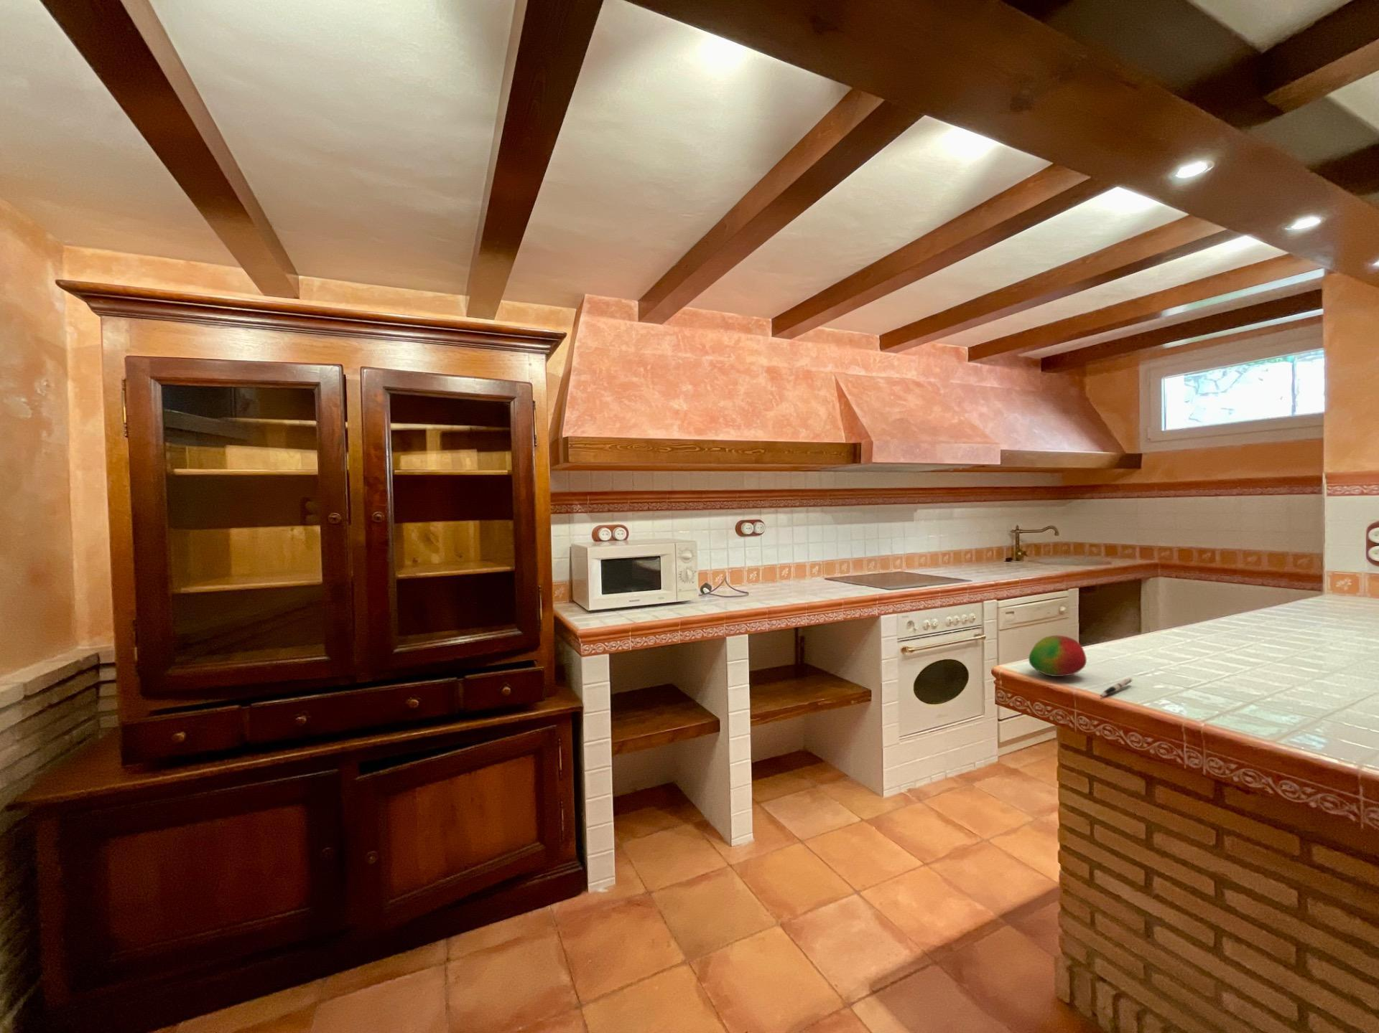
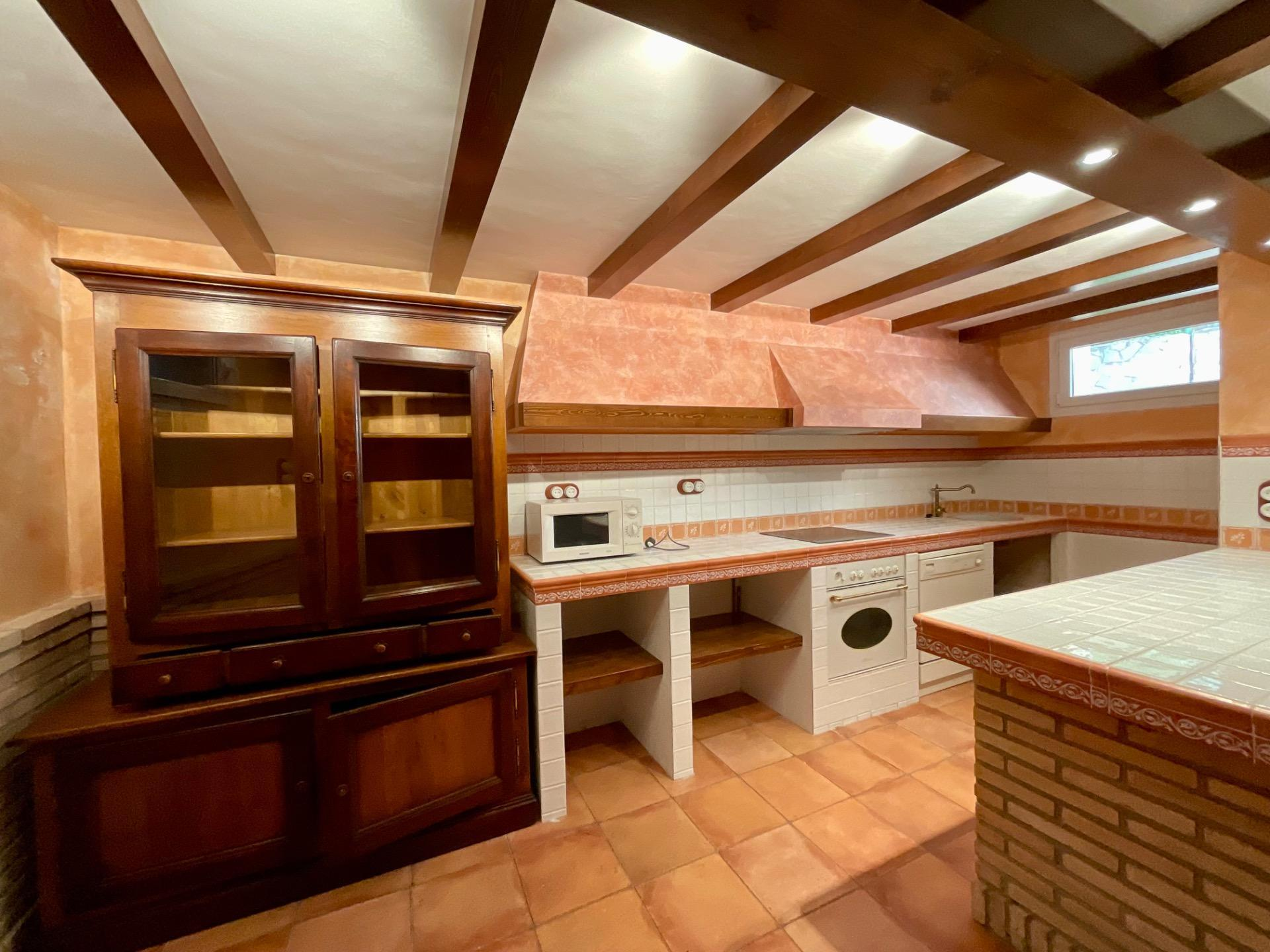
- pen [1100,677,1133,698]
- fruit [1028,635,1087,677]
